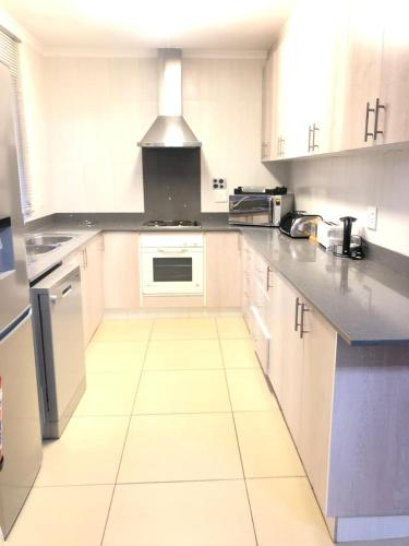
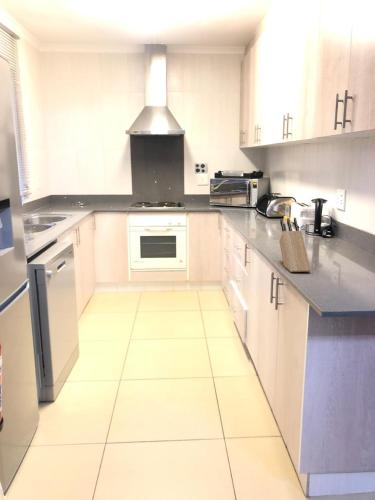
+ knife block [278,217,312,273]
